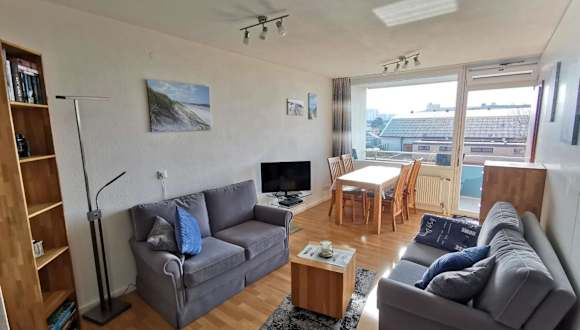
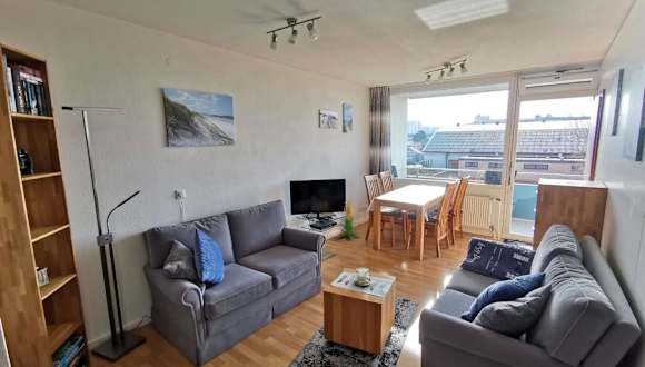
+ indoor plant [336,198,361,240]
